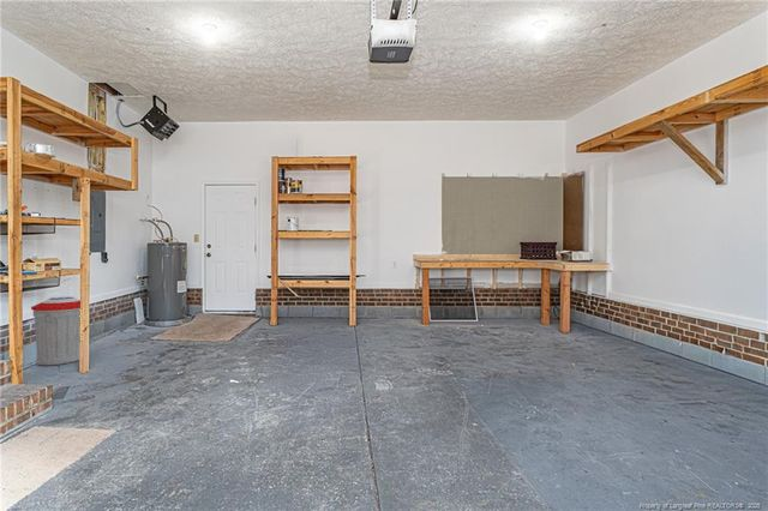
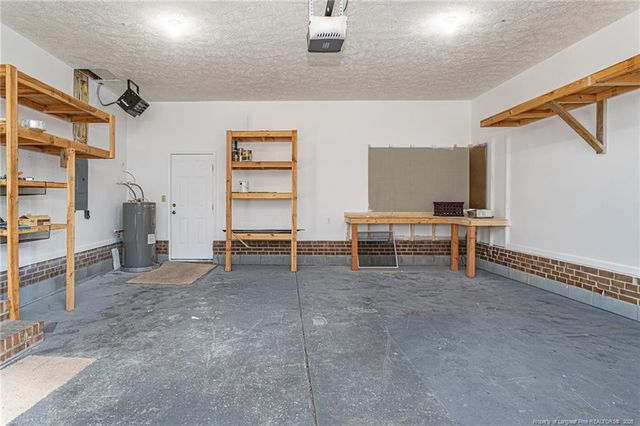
- trash can [30,296,82,367]
